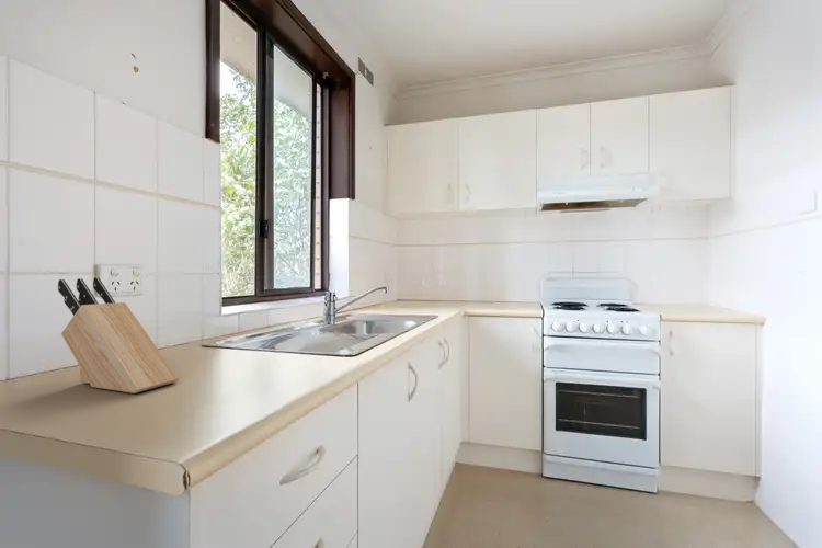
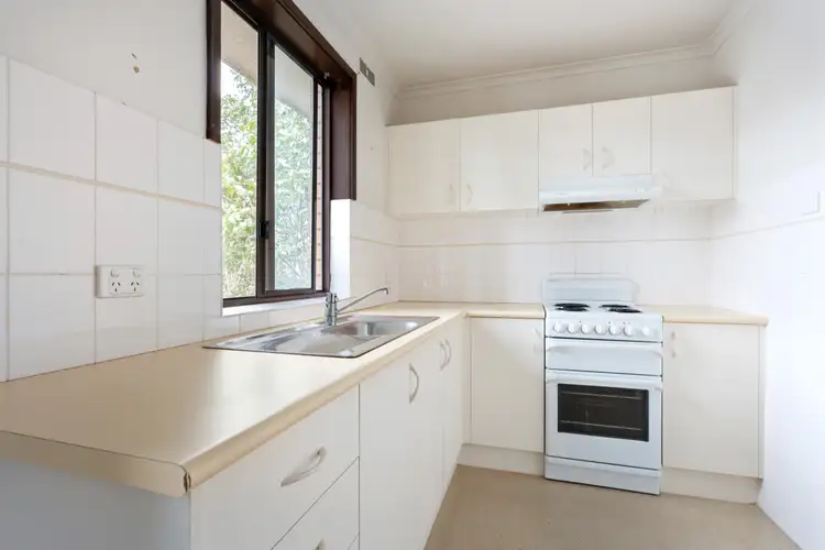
- knife block [57,276,180,395]
